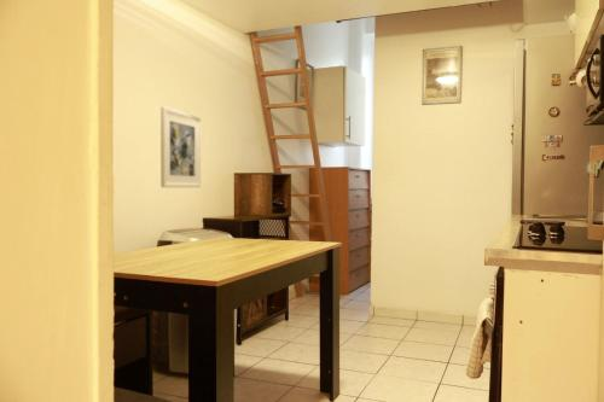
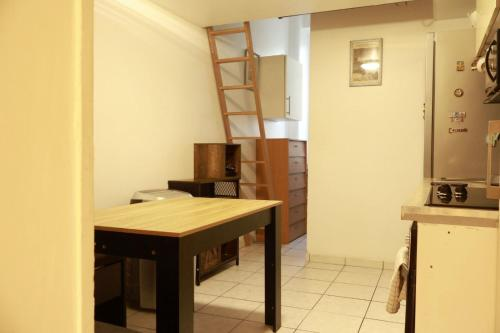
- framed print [159,105,202,188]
